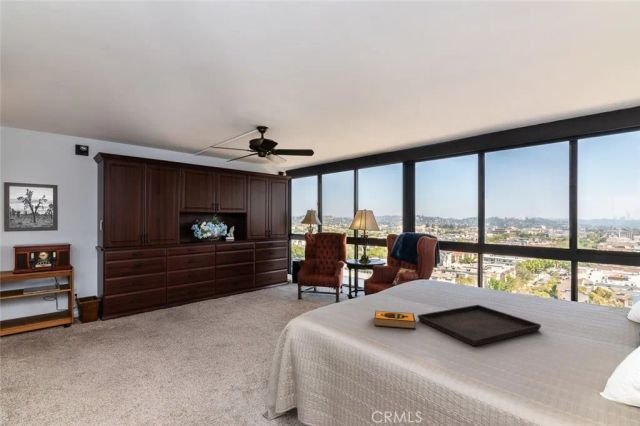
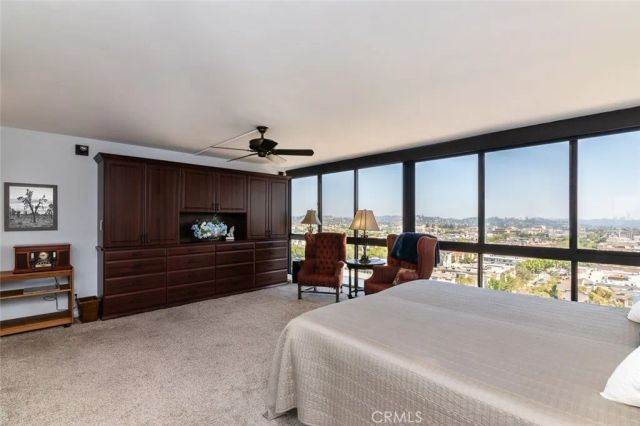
- serving tray [417,304,542,347]
- hardback book [374,309,417,330]
